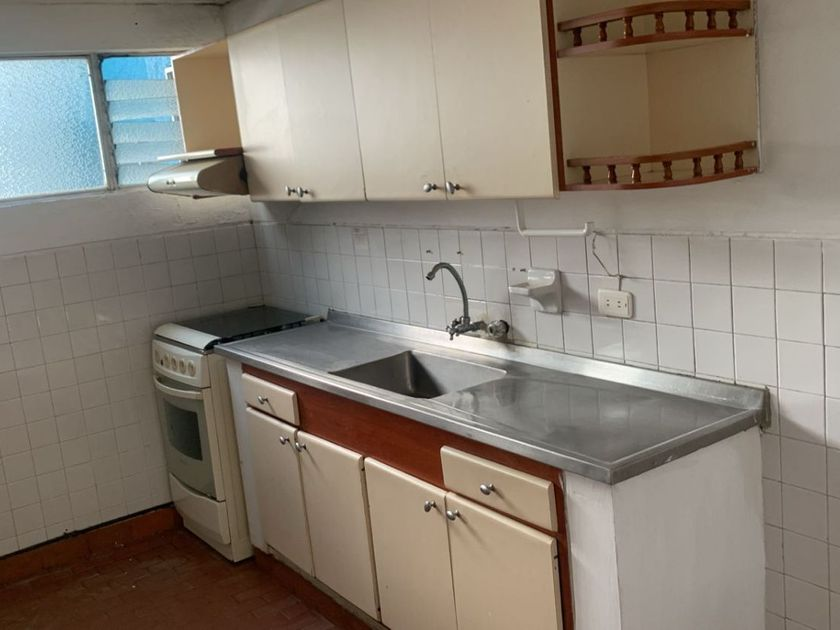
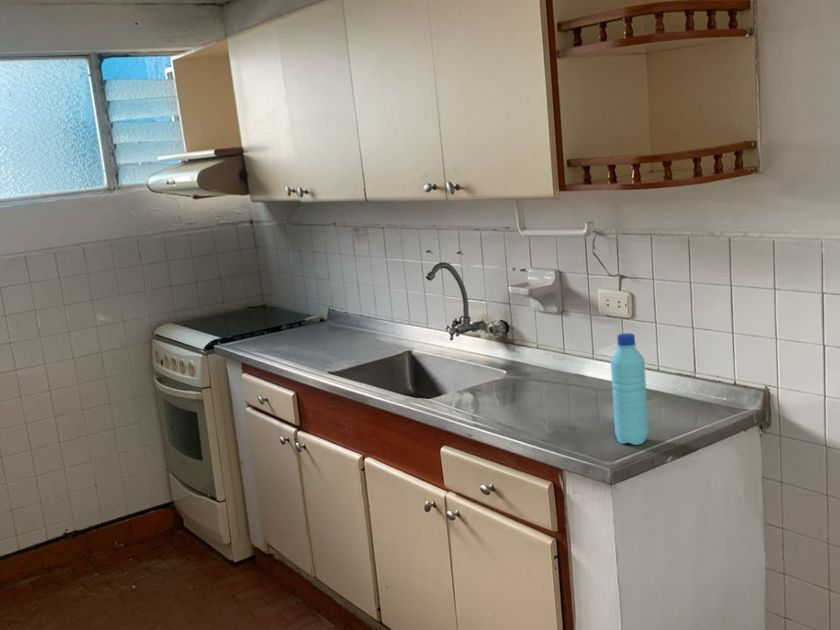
+ water bottle [610,332,650,446]
